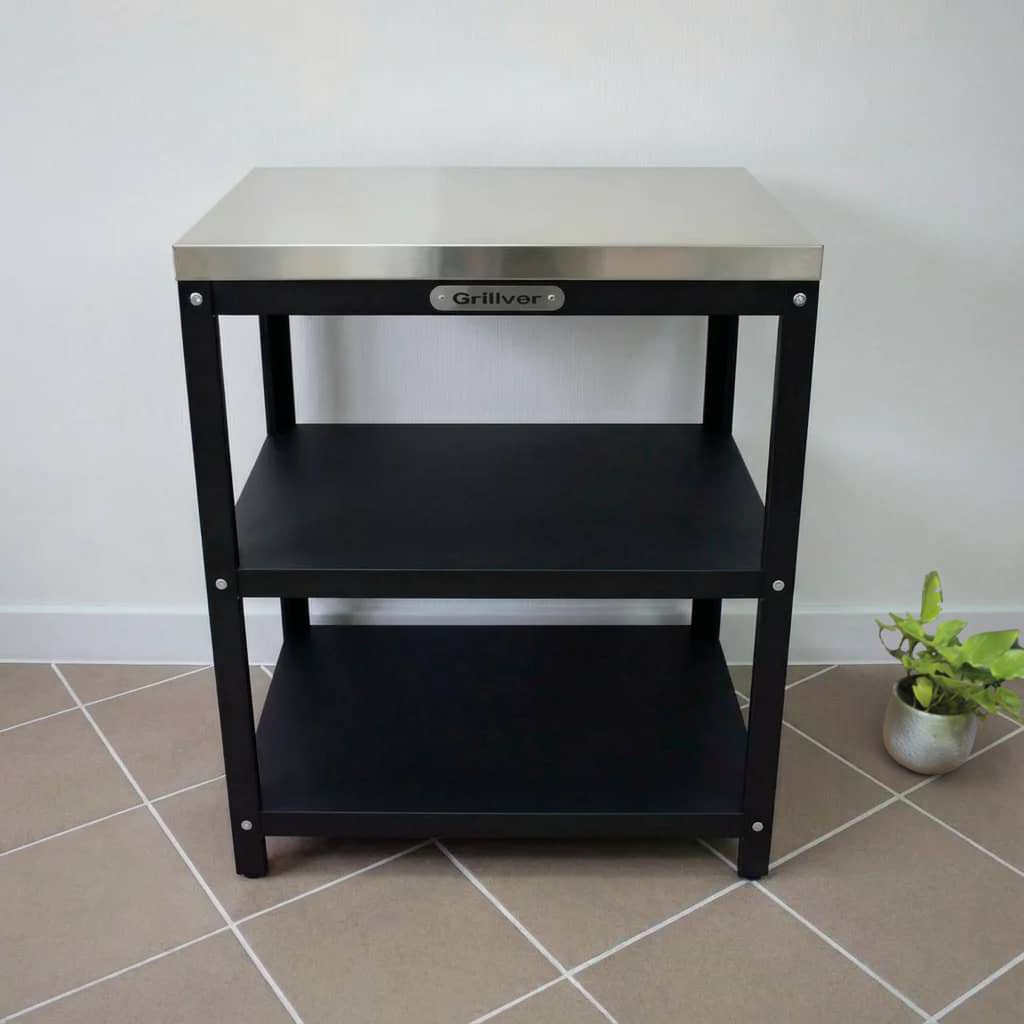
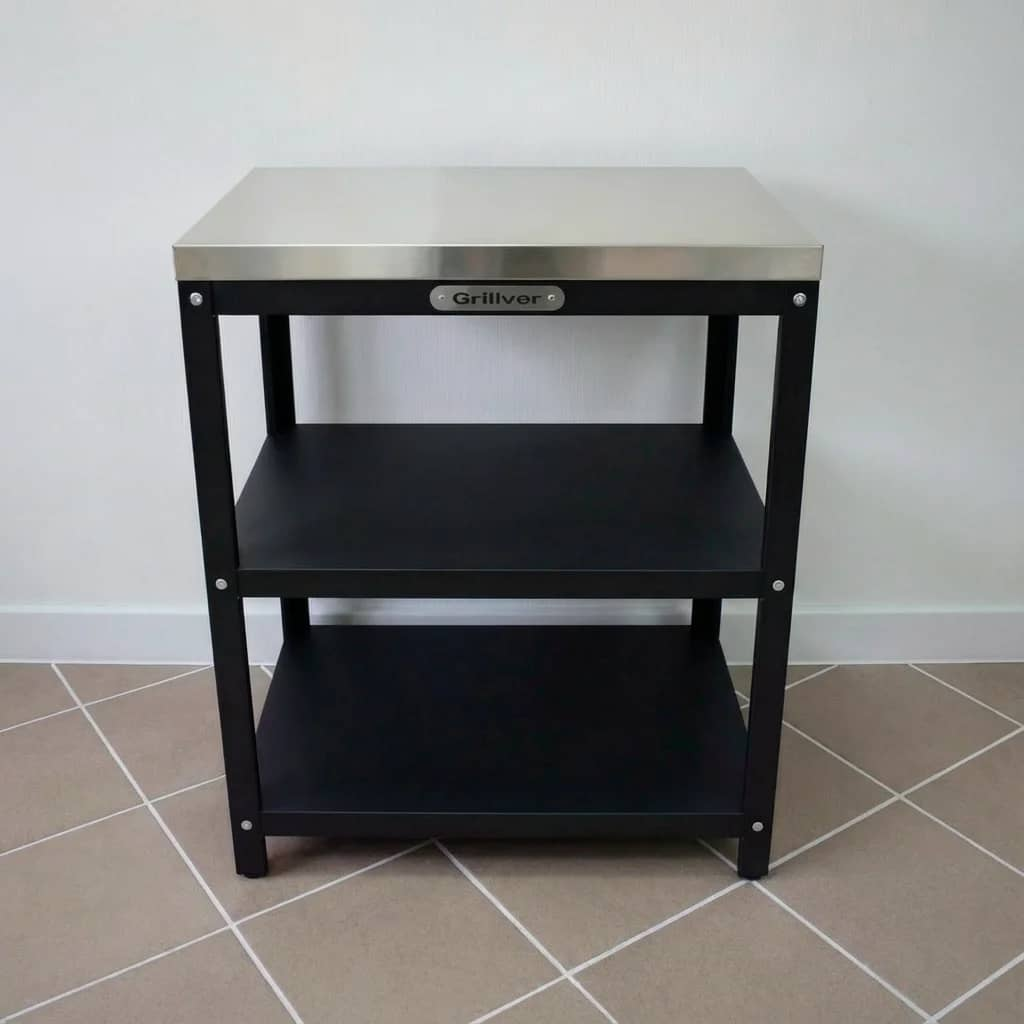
- potted plant [874,570,1024,775]
